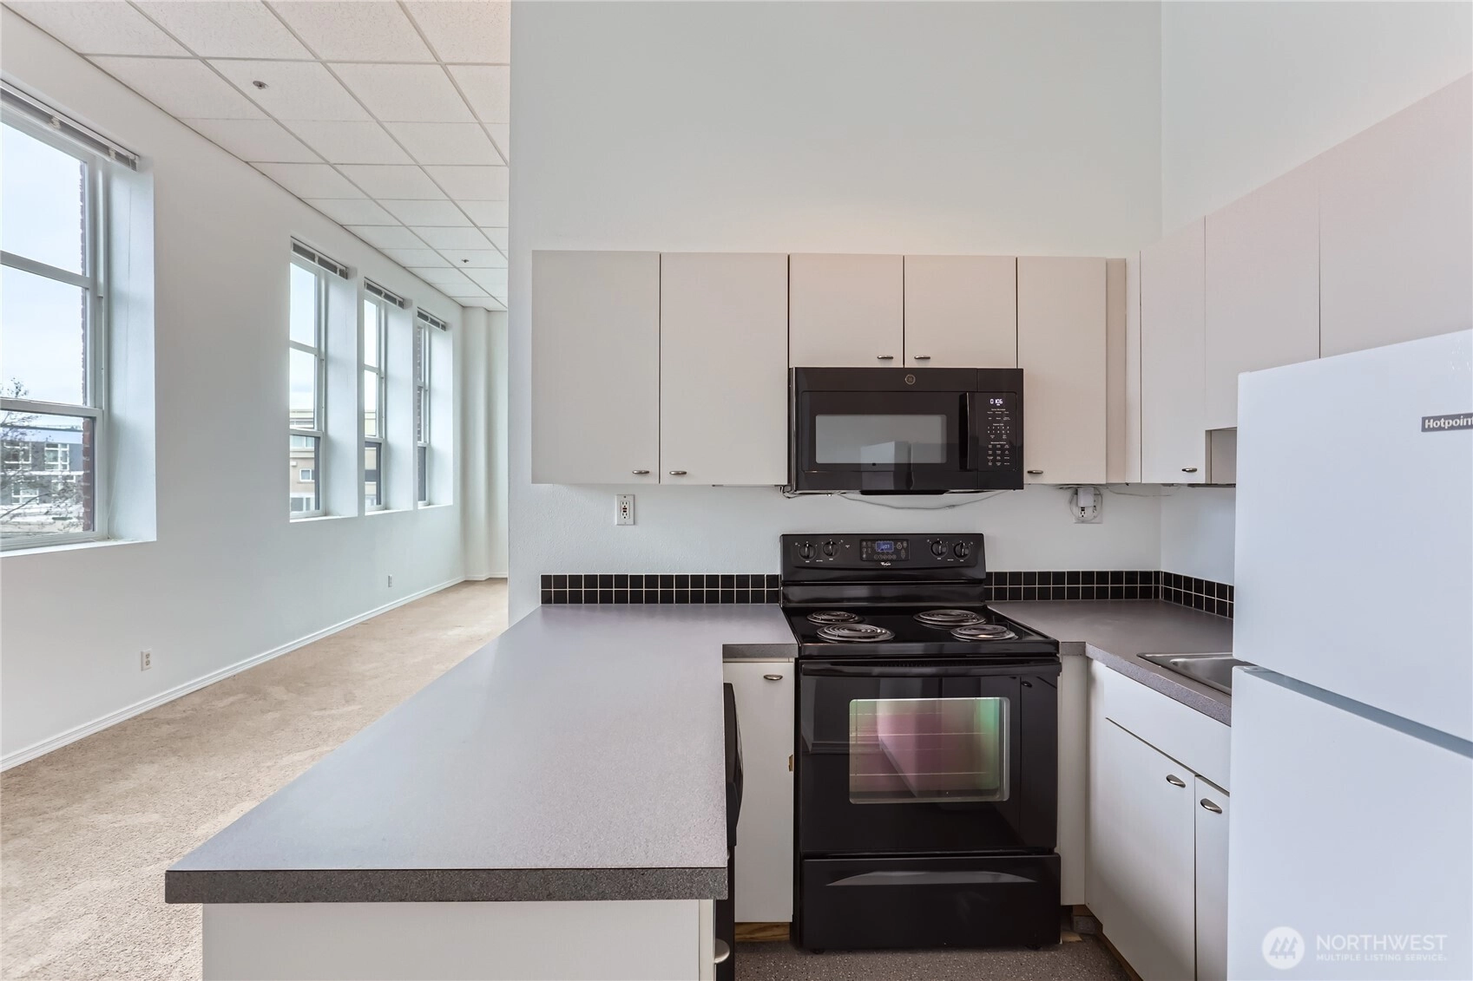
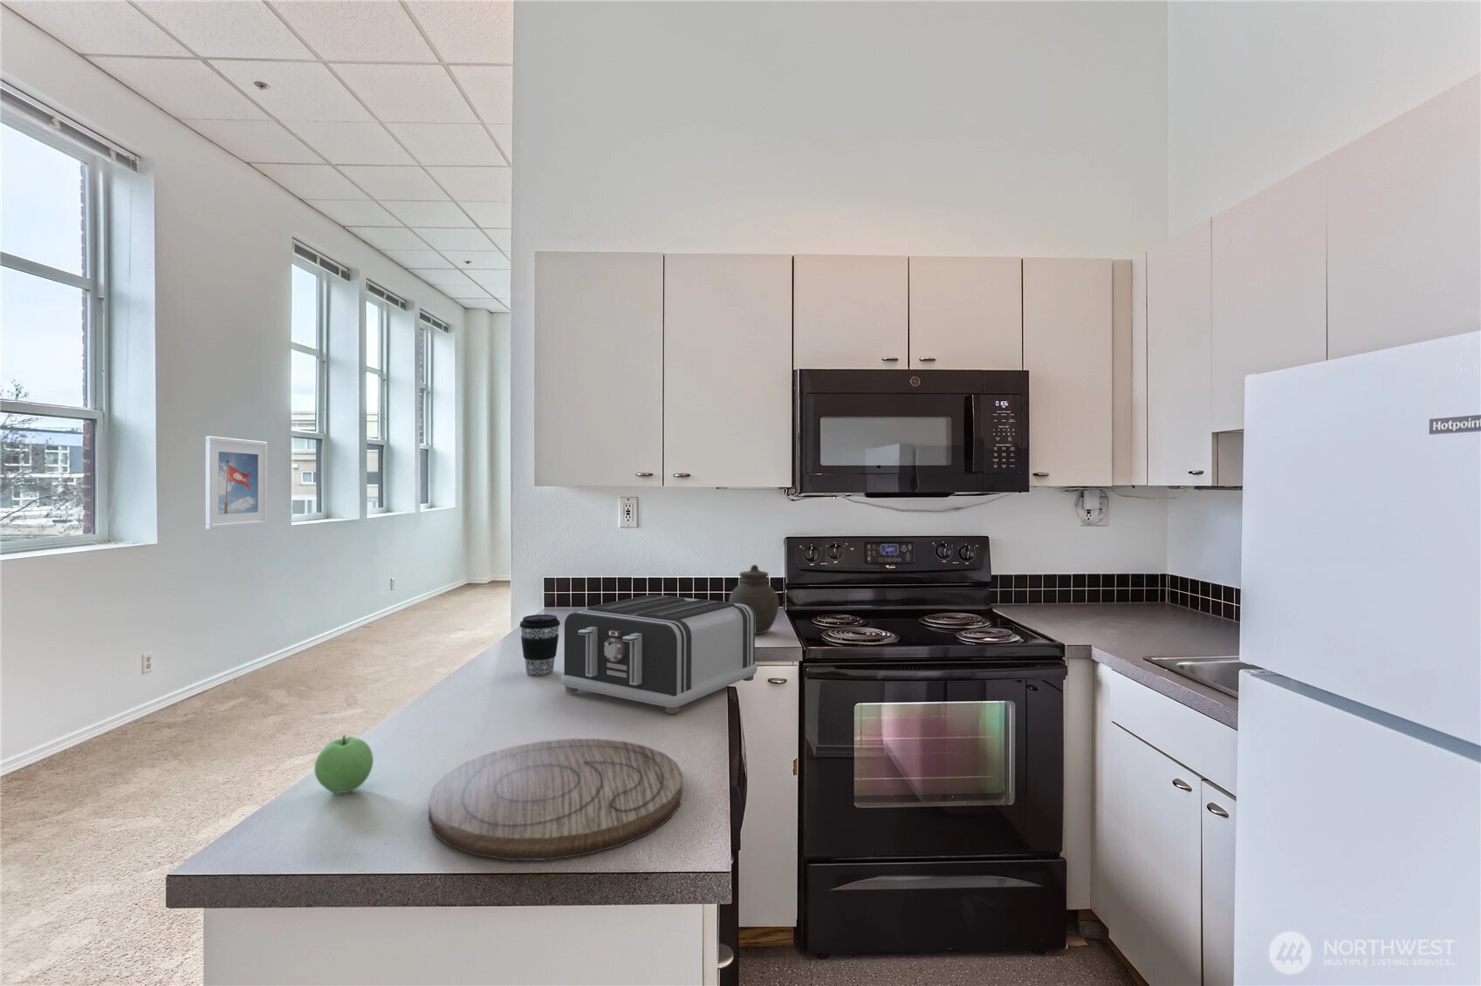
+ toaster [560,594,758,714]
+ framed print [205,435,268,530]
+ coffee cup [519,614,562,676]
+ cutting board [427,737,684,862]
+ jar [728,565,780,635]
+ apple [314,734,374,795]
